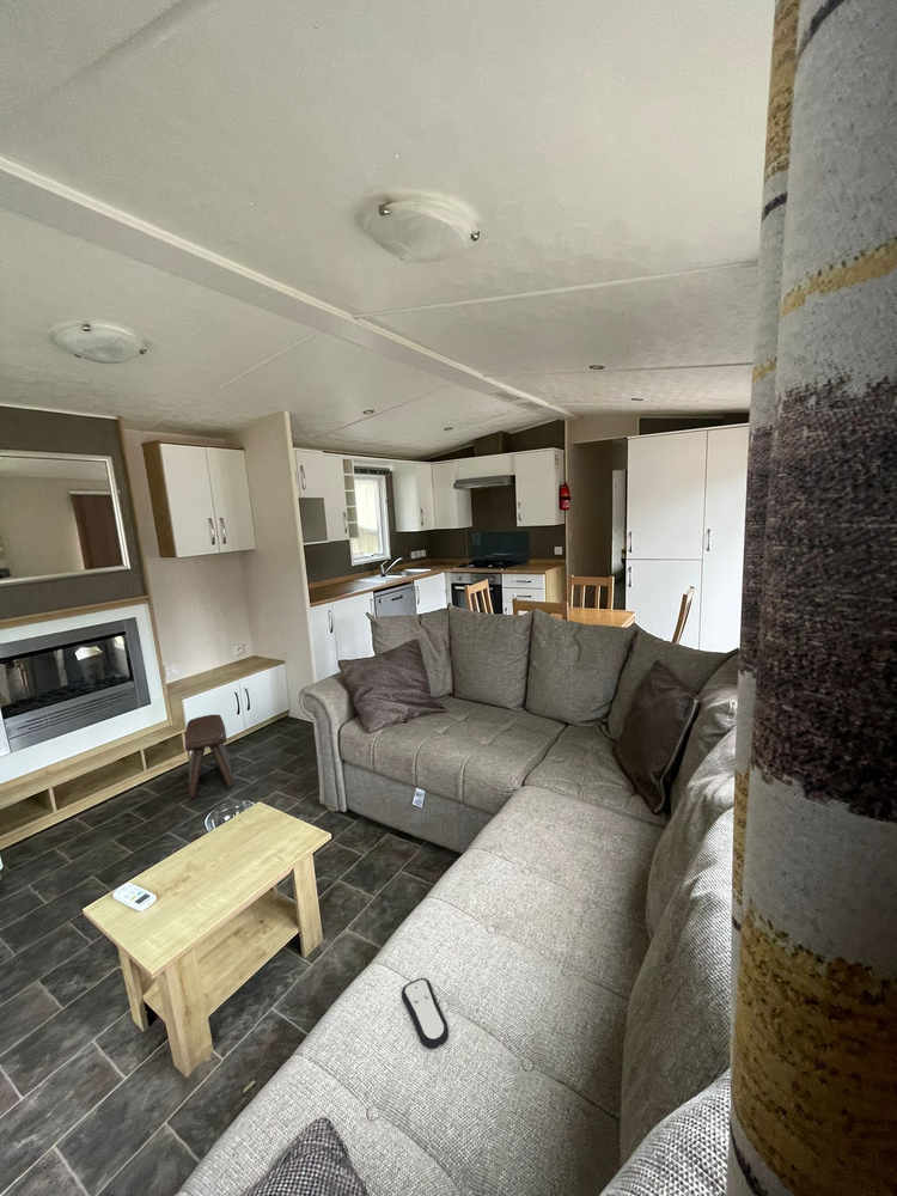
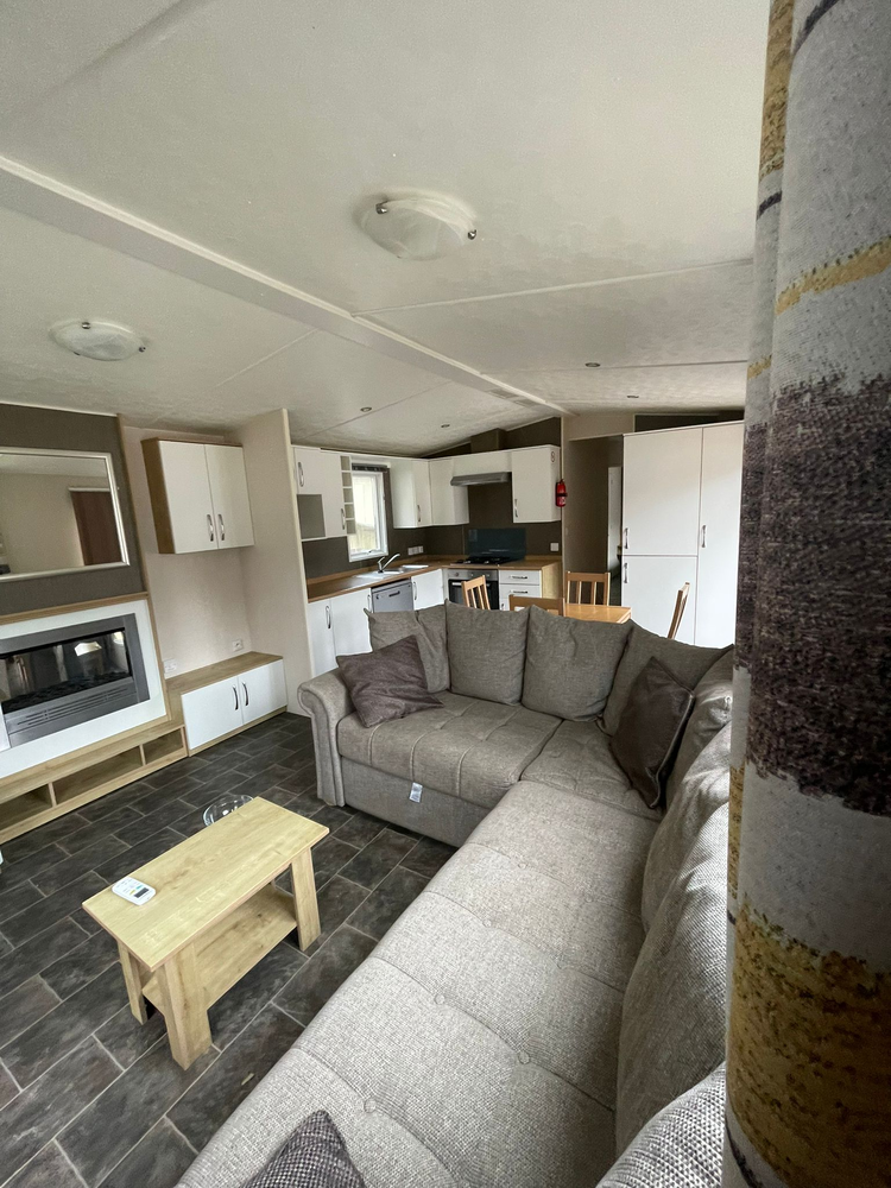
- remote control [401,977,450,1049]
- stool [184,713,234,800]
